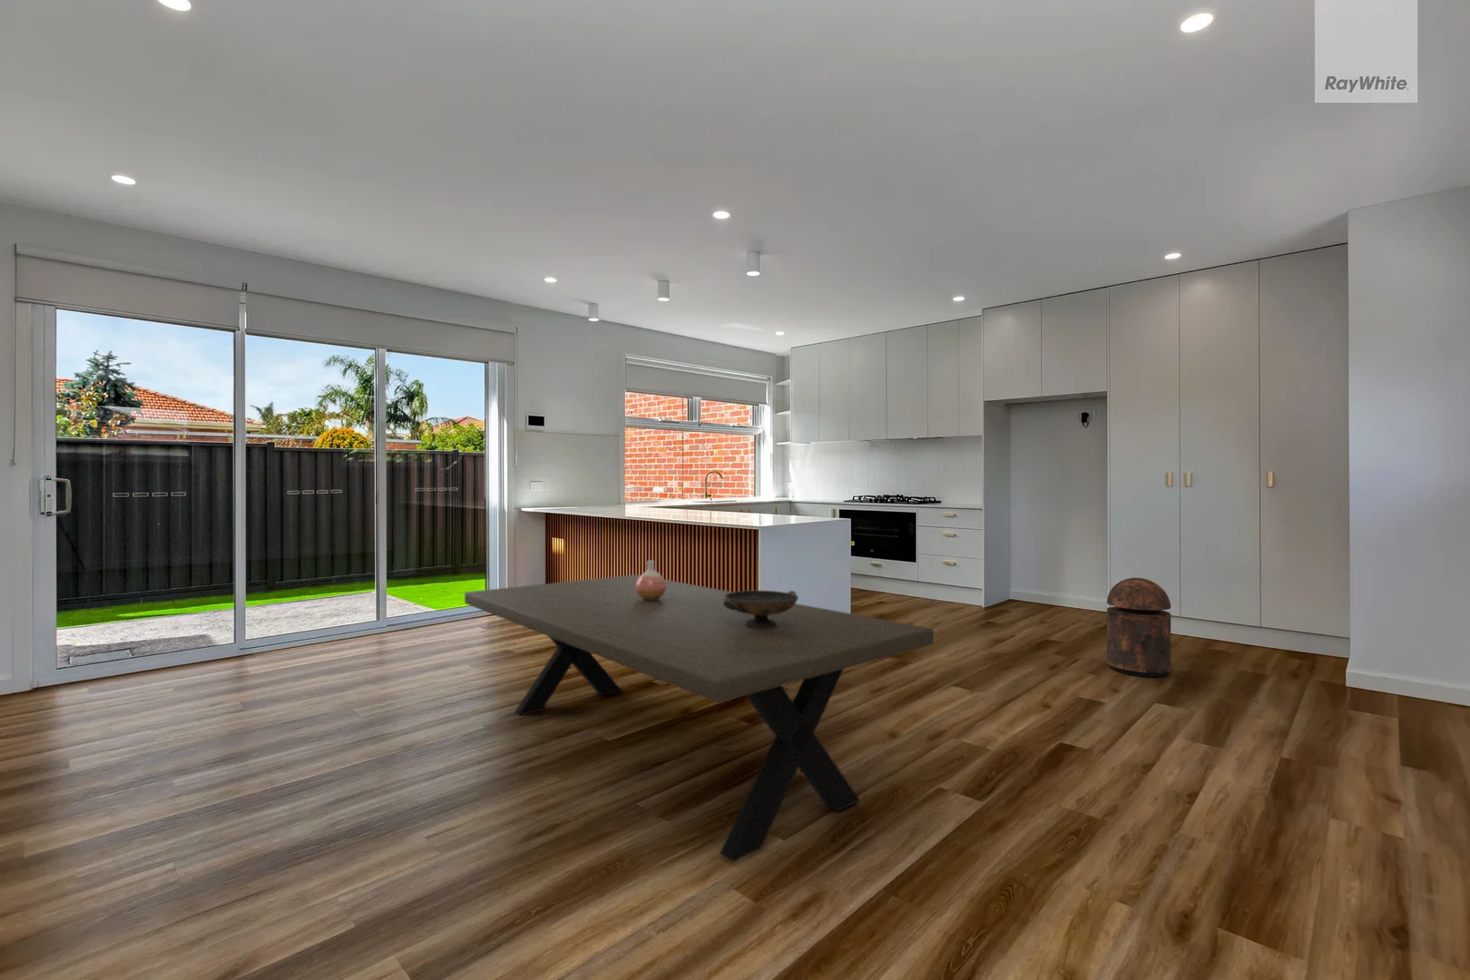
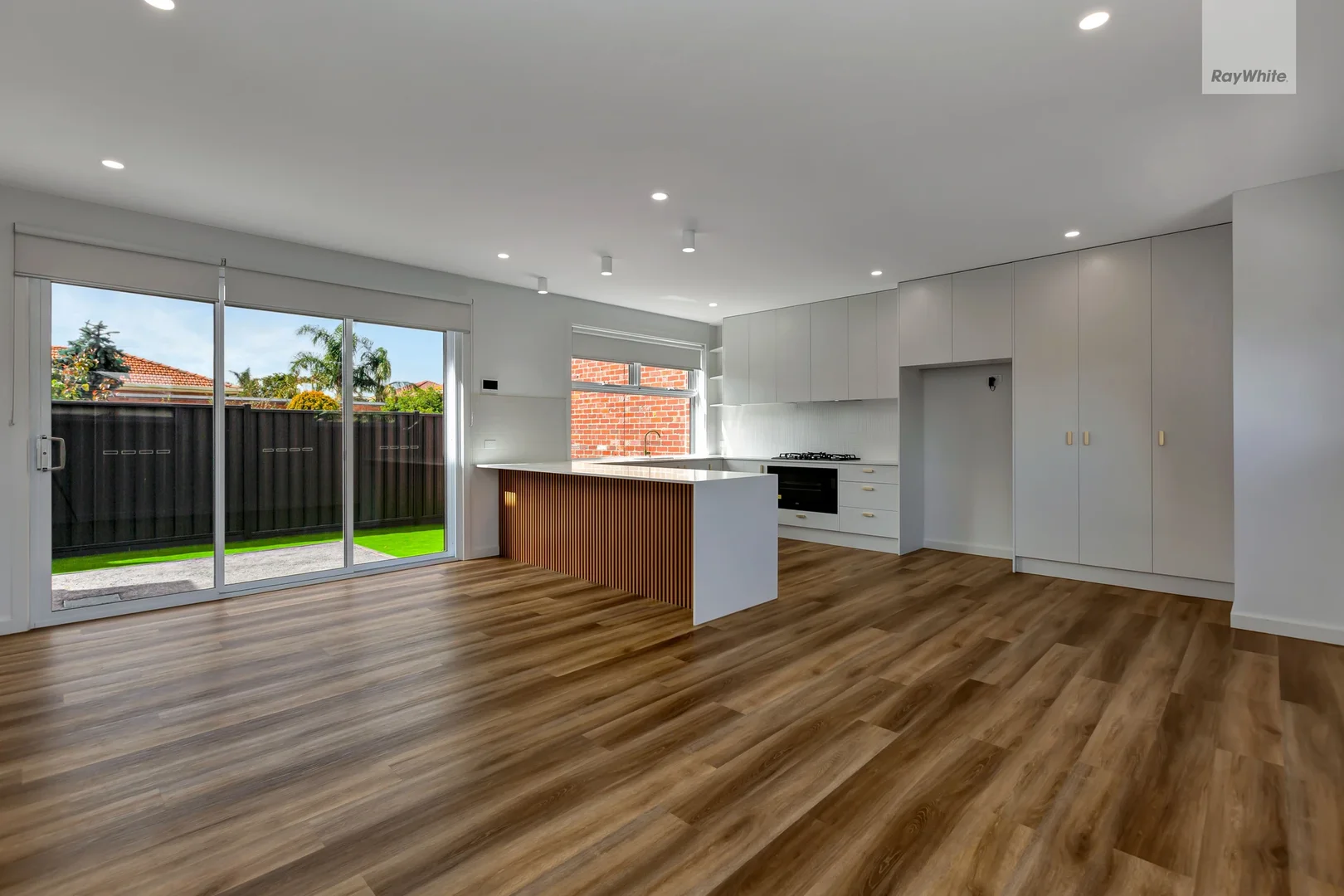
- decorative bowl [723,590,800,628]
- dining table [464,573,935,862]
- trash can [1106,578,1171,678]
- vase [637,560,666,600]
